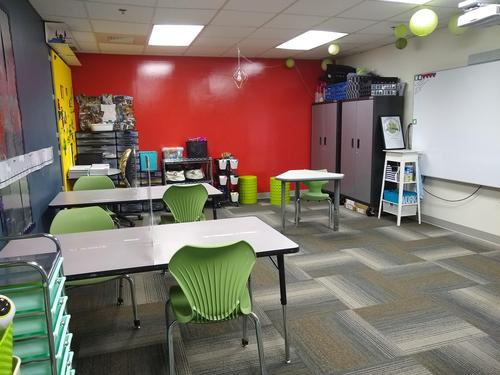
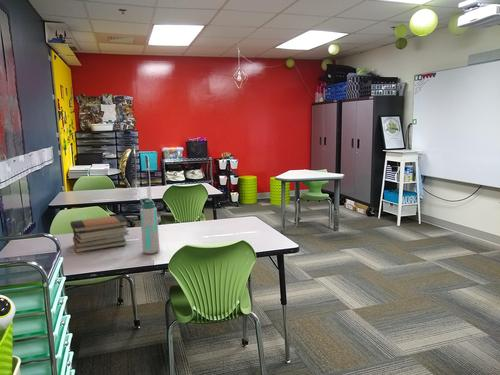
+ water bottle [139,197,161,255]
+ book stack [70,214,130,254]
